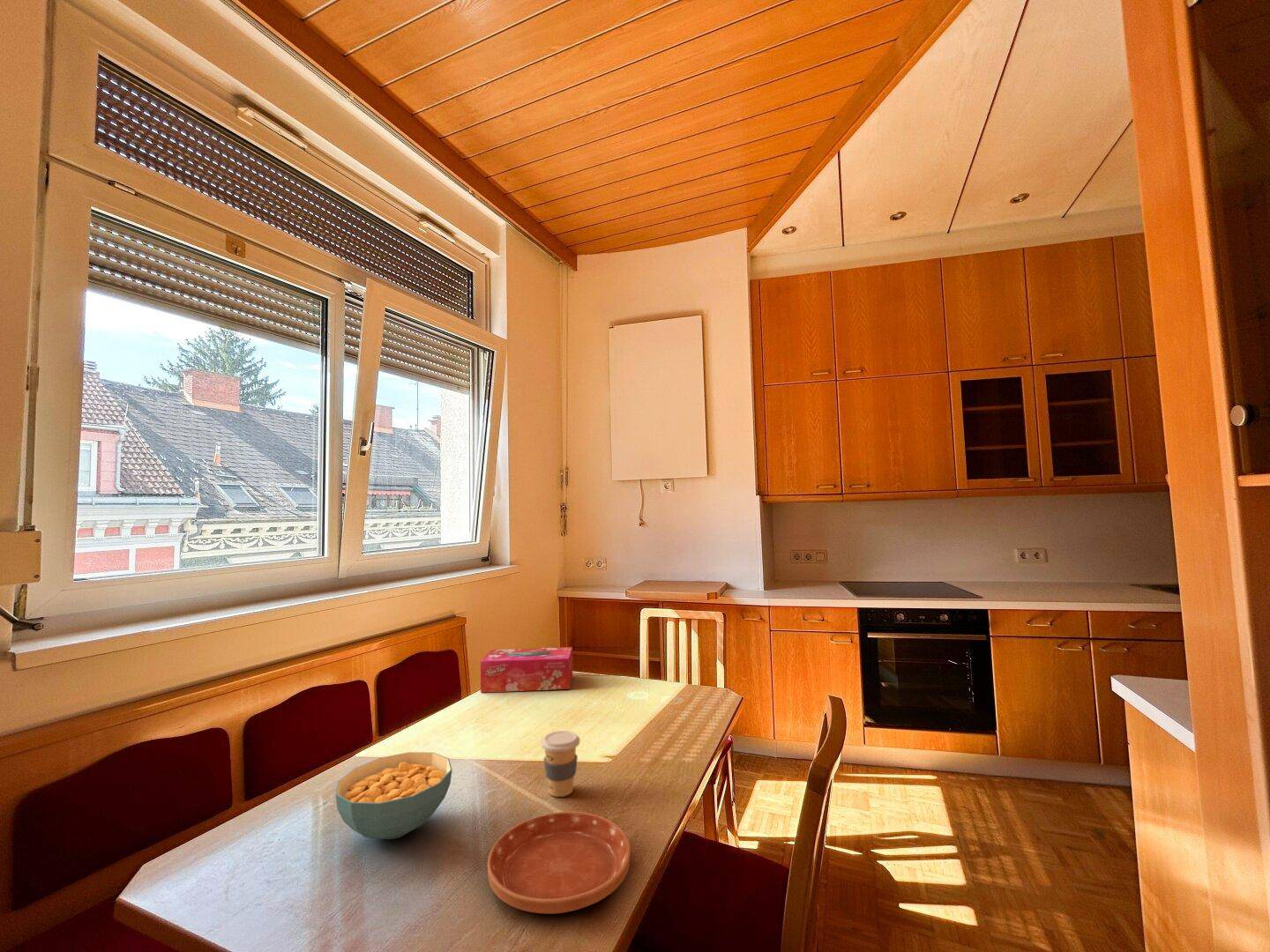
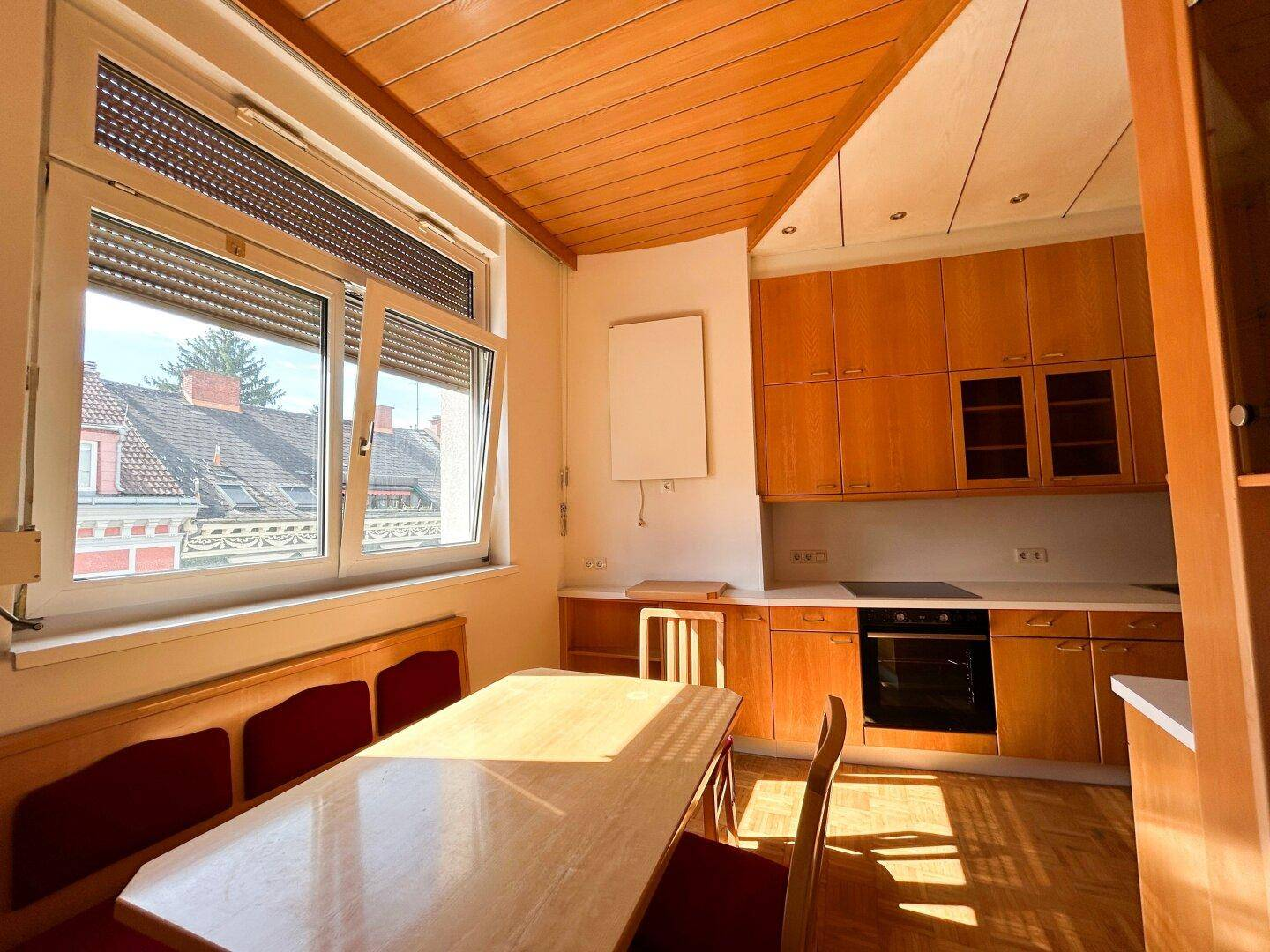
- saucer [487,811,631,915]
- coffee cup [541,730,581,798]
- cereal bowl [334,751,453,840]
- tissue box [480,646,573,694]
